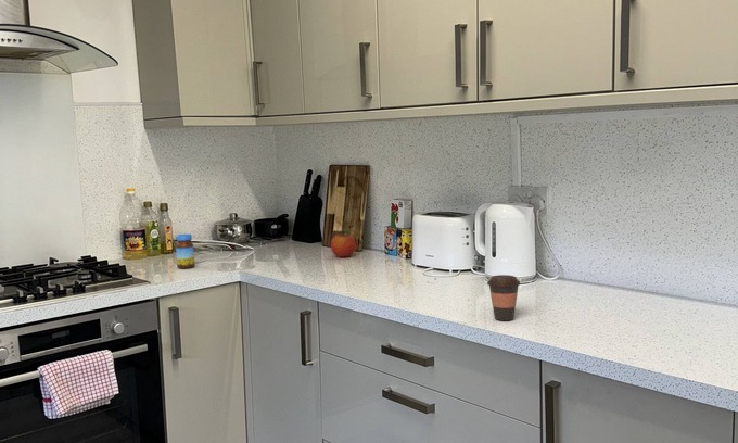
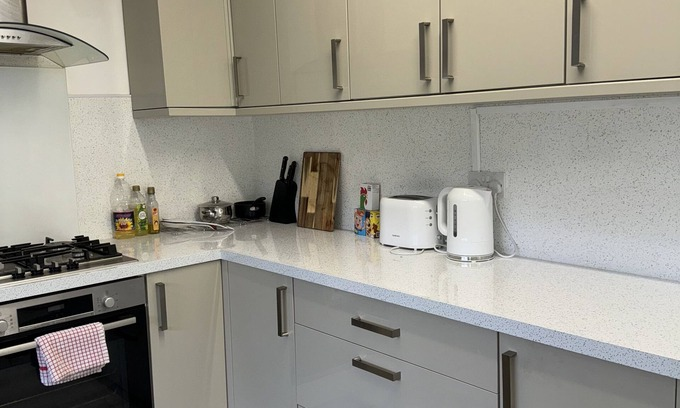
- fruit [330,229,357,258]
- coffee cup [486,274,521,321]
- jar [175,233,195,269]
